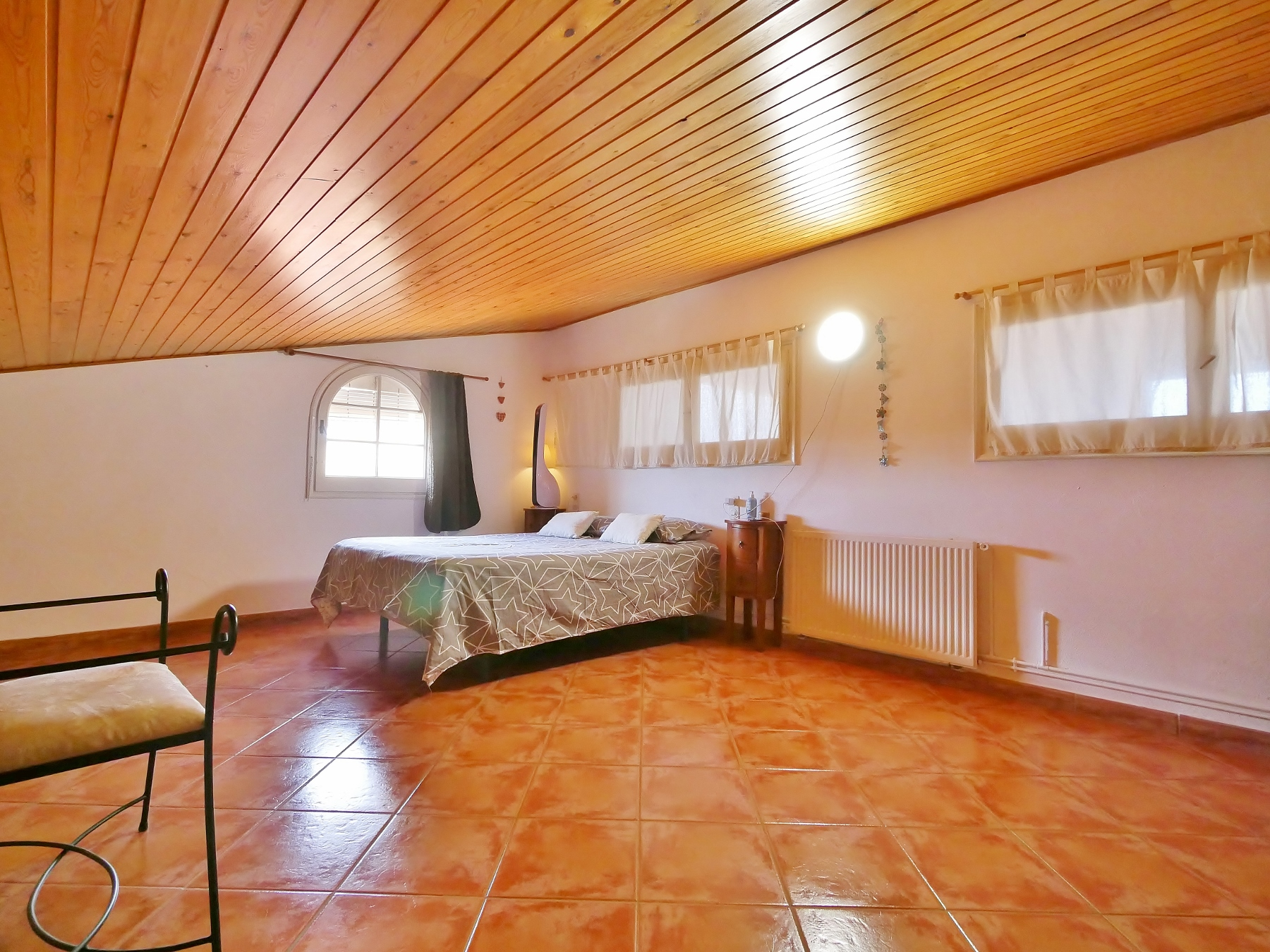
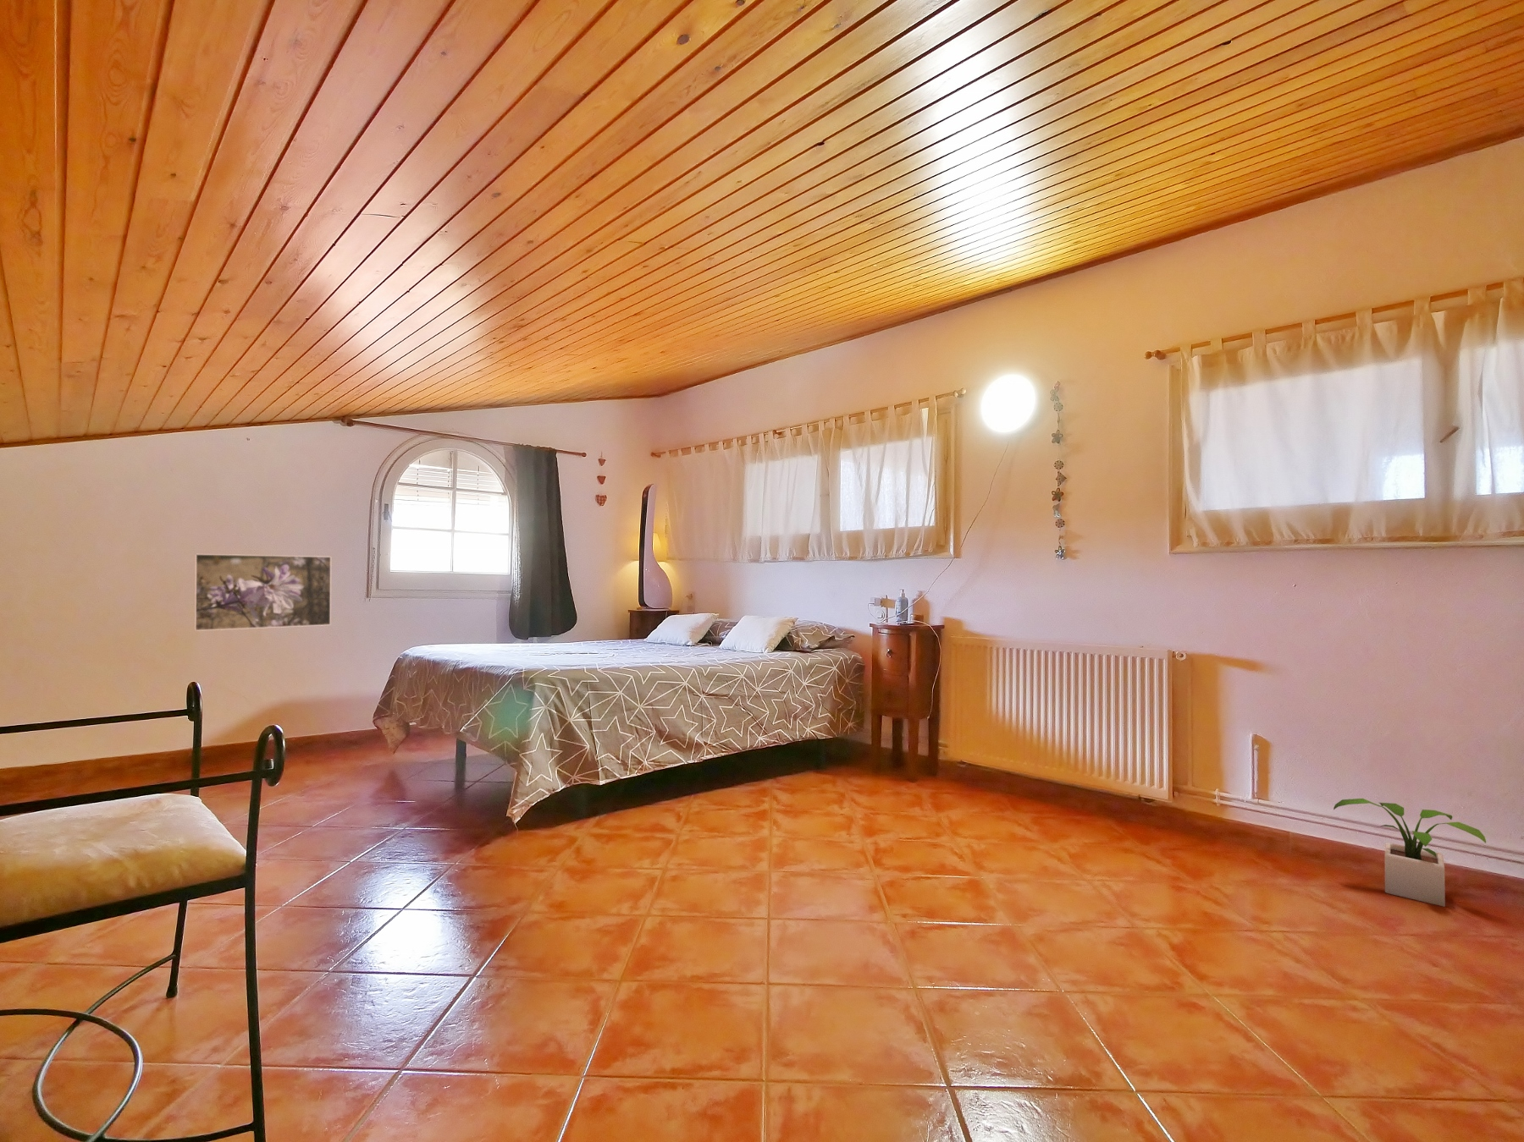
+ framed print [194,553,332,632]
+ potted plant [1333,798,1487,908]
